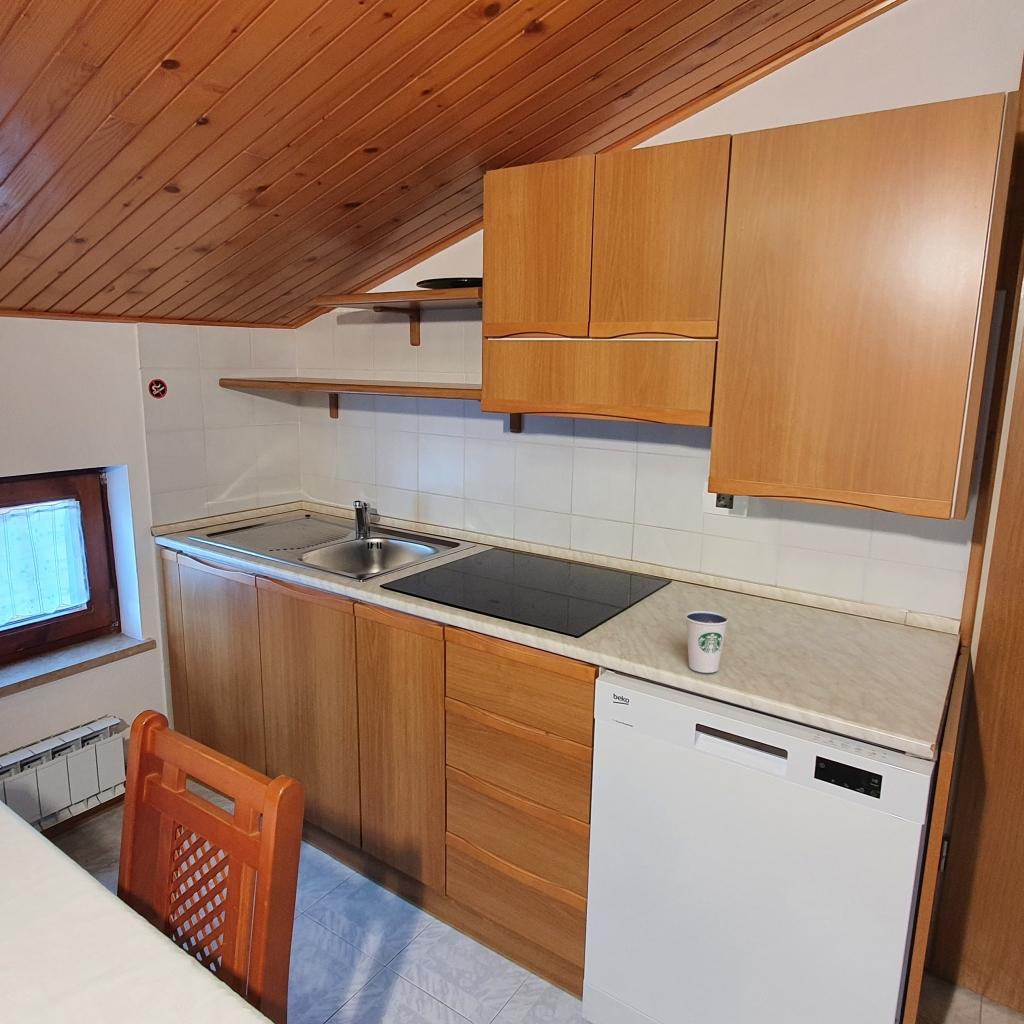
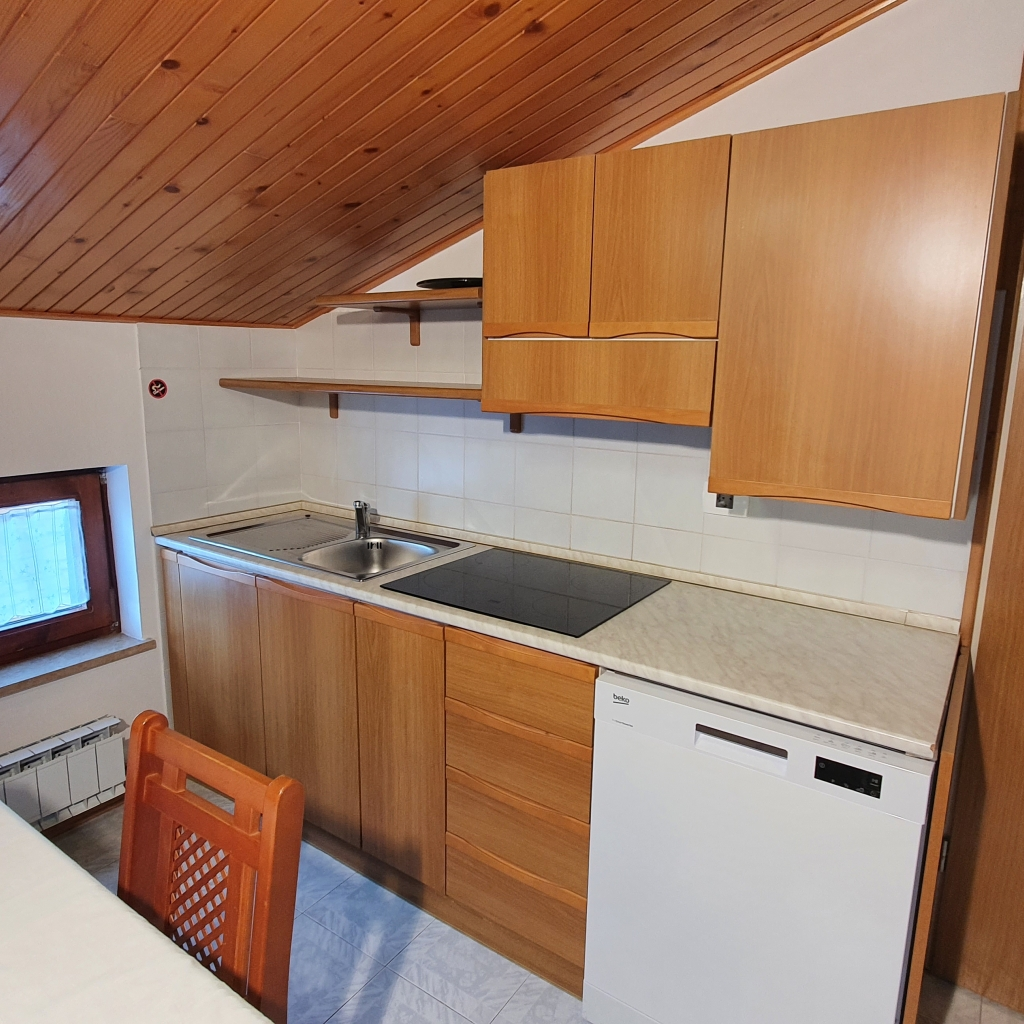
- dixie cup [684,610,729,674]
